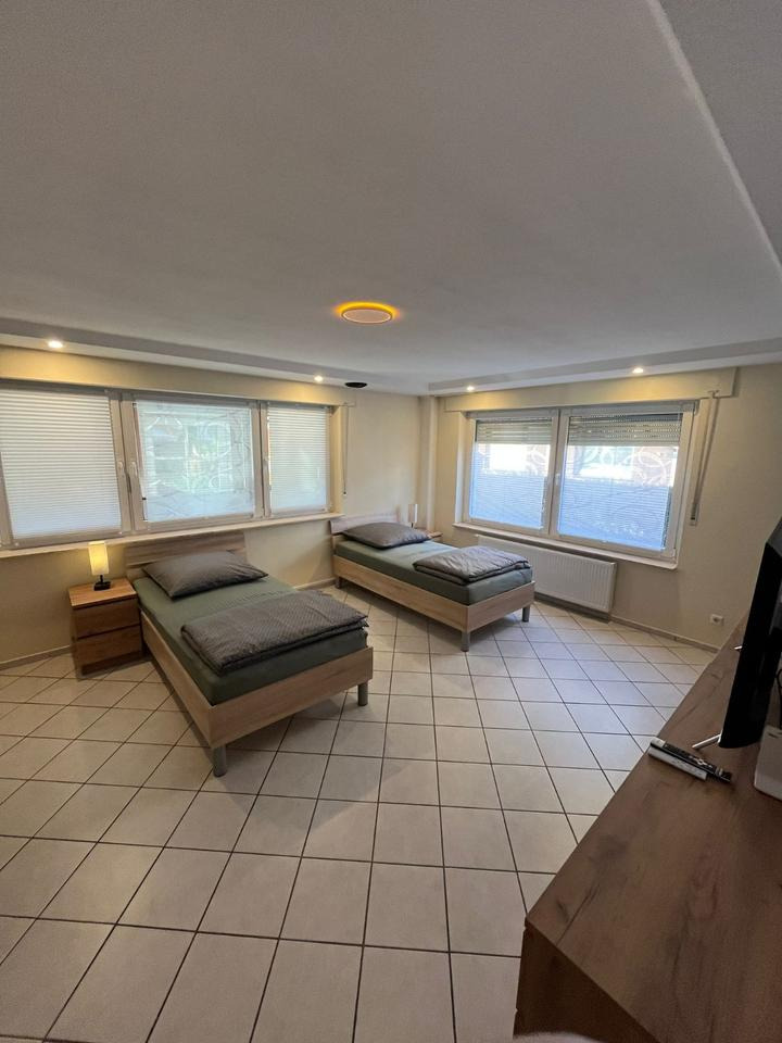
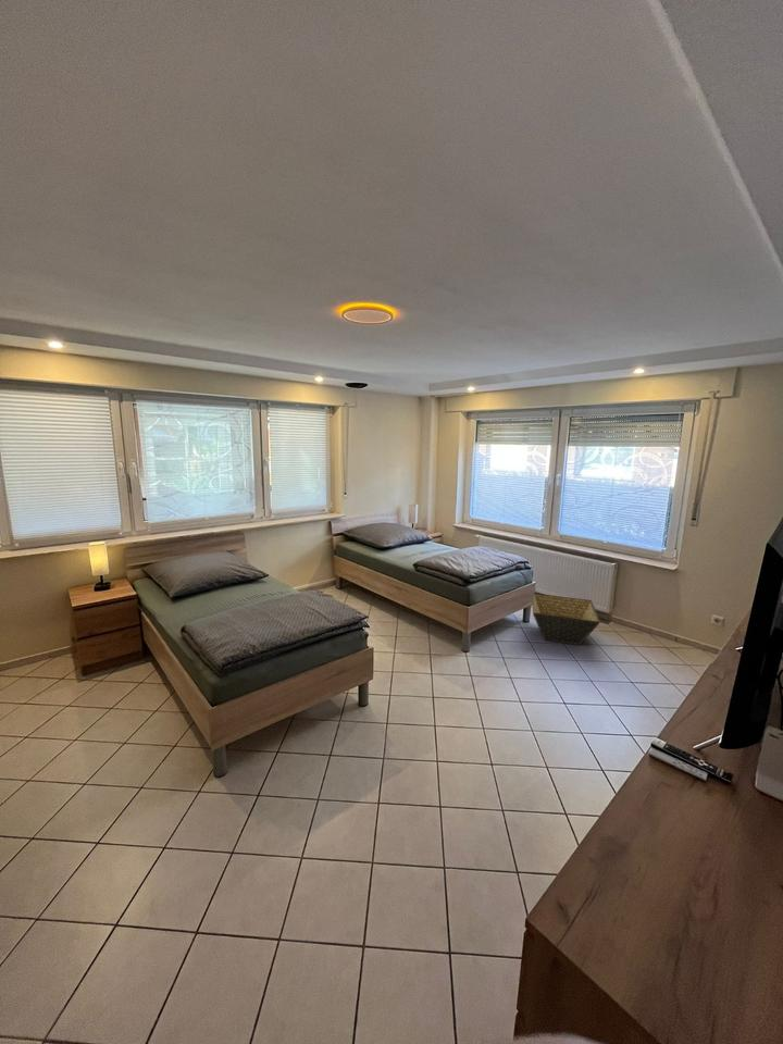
+ basket [532,593,601,646]
